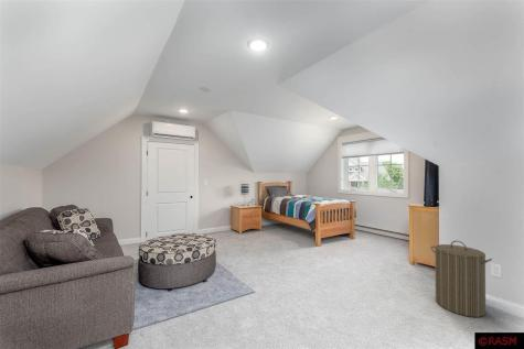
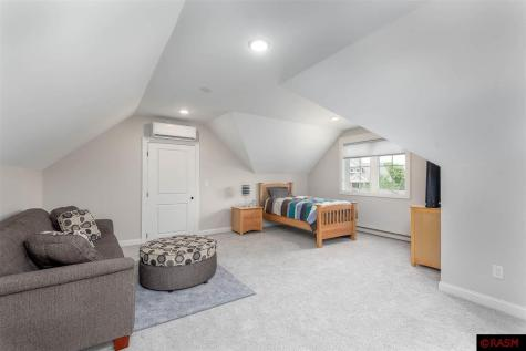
- laundry hamper [430,240,493,318]
